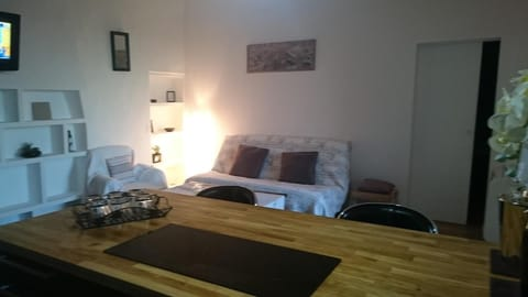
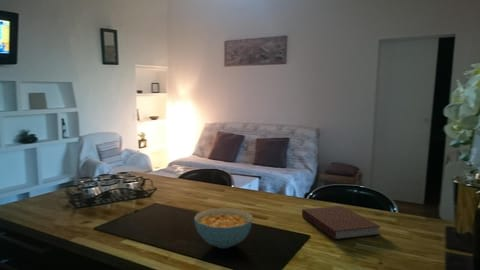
+ cereal bowl [193,207,254,249]
+ notebook [301,205,382,241]
